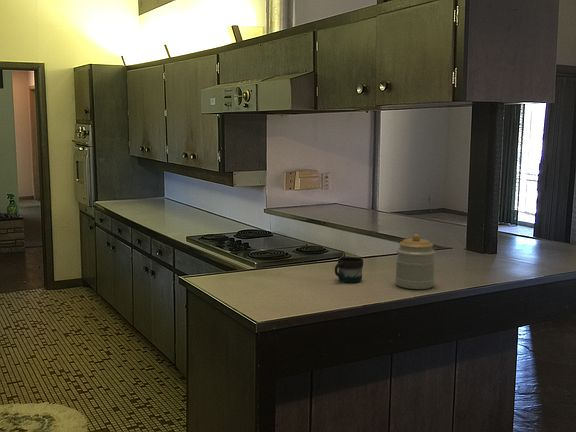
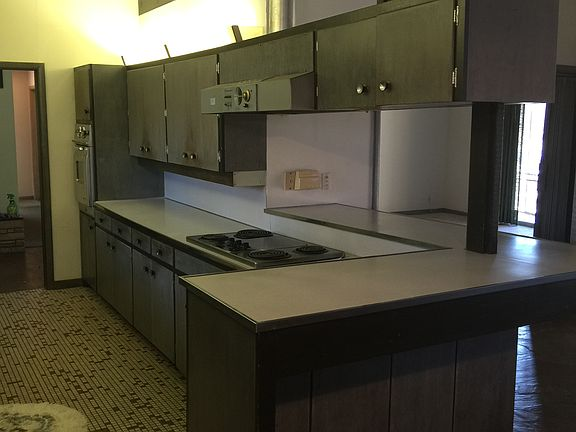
- jar [395,233,436,290]
- mug [334,256,364,283]
